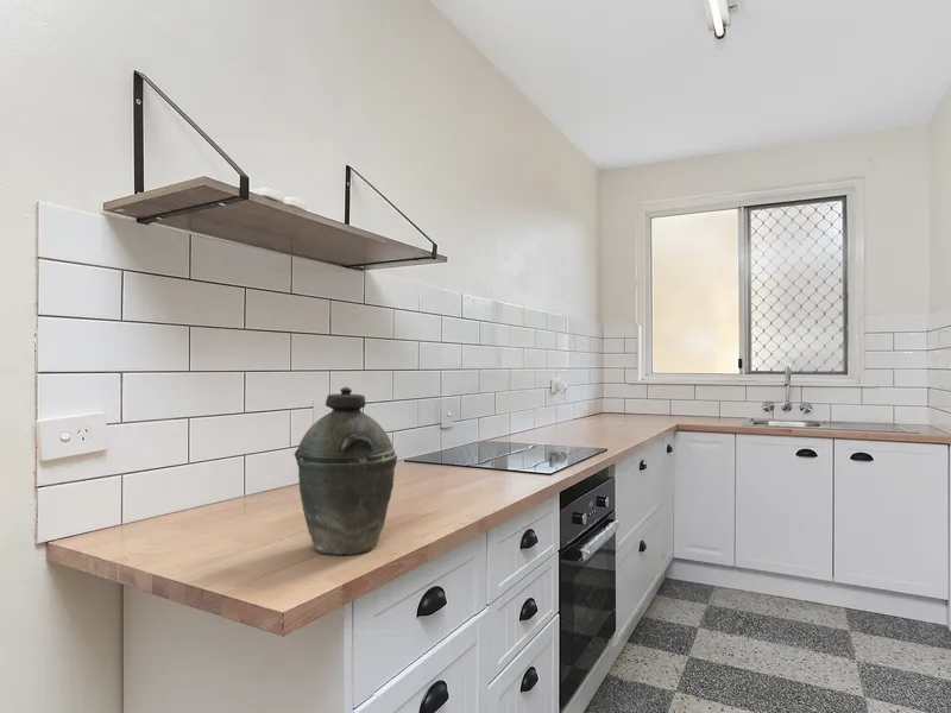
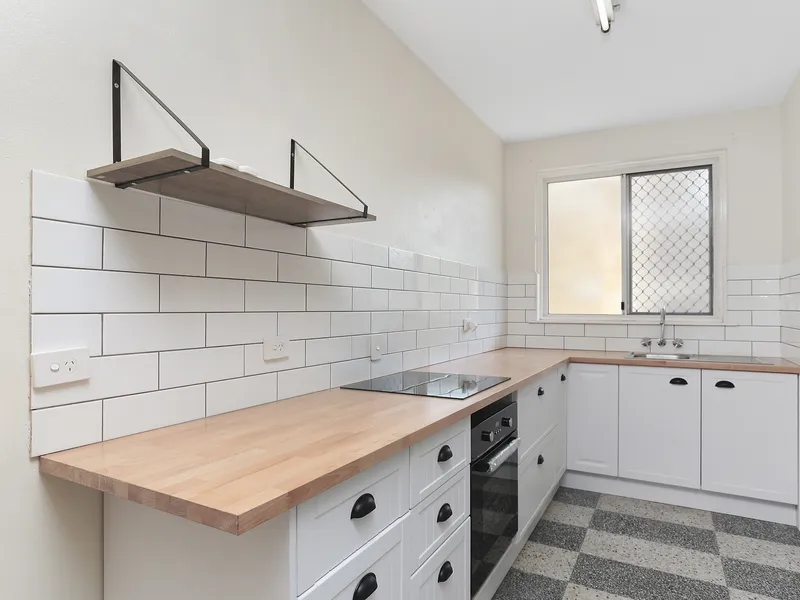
- kettle [294,386,398,556]
